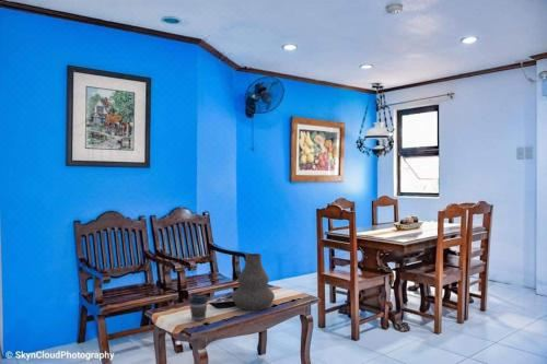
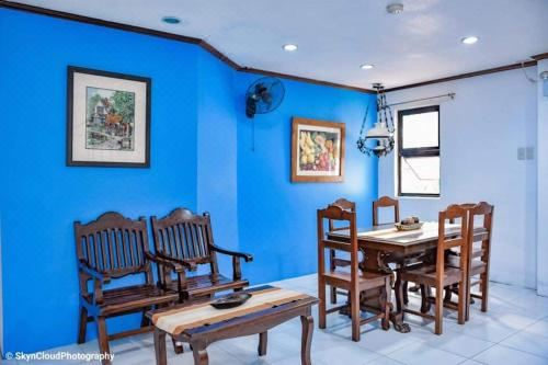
- coffee cup [188,293,209,321]
- vase [231,253,276,312]
